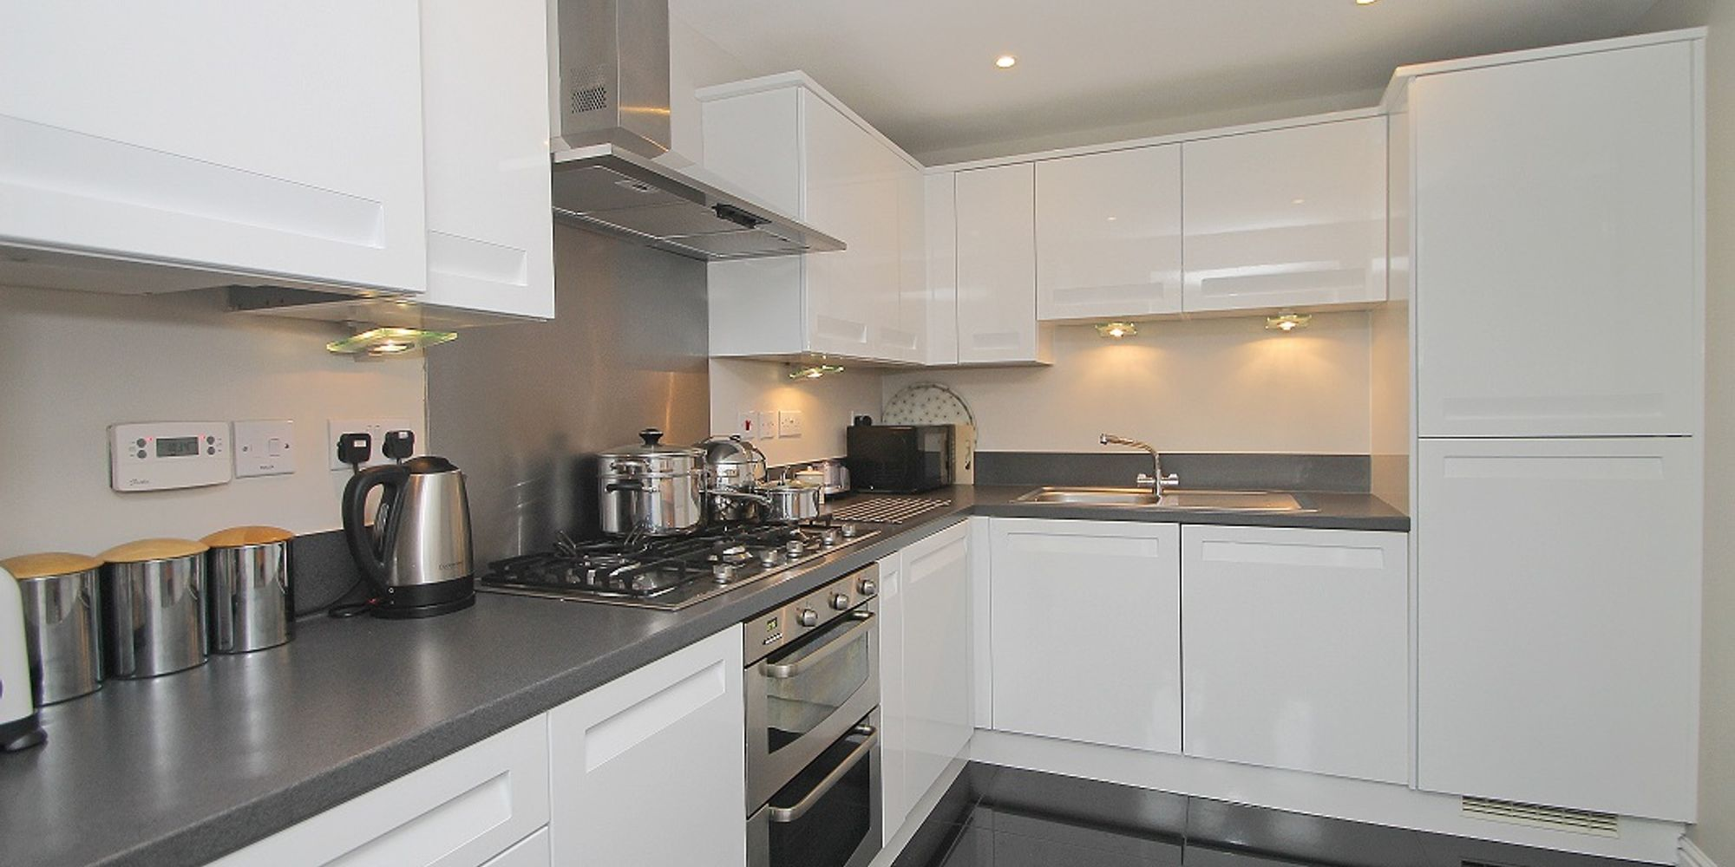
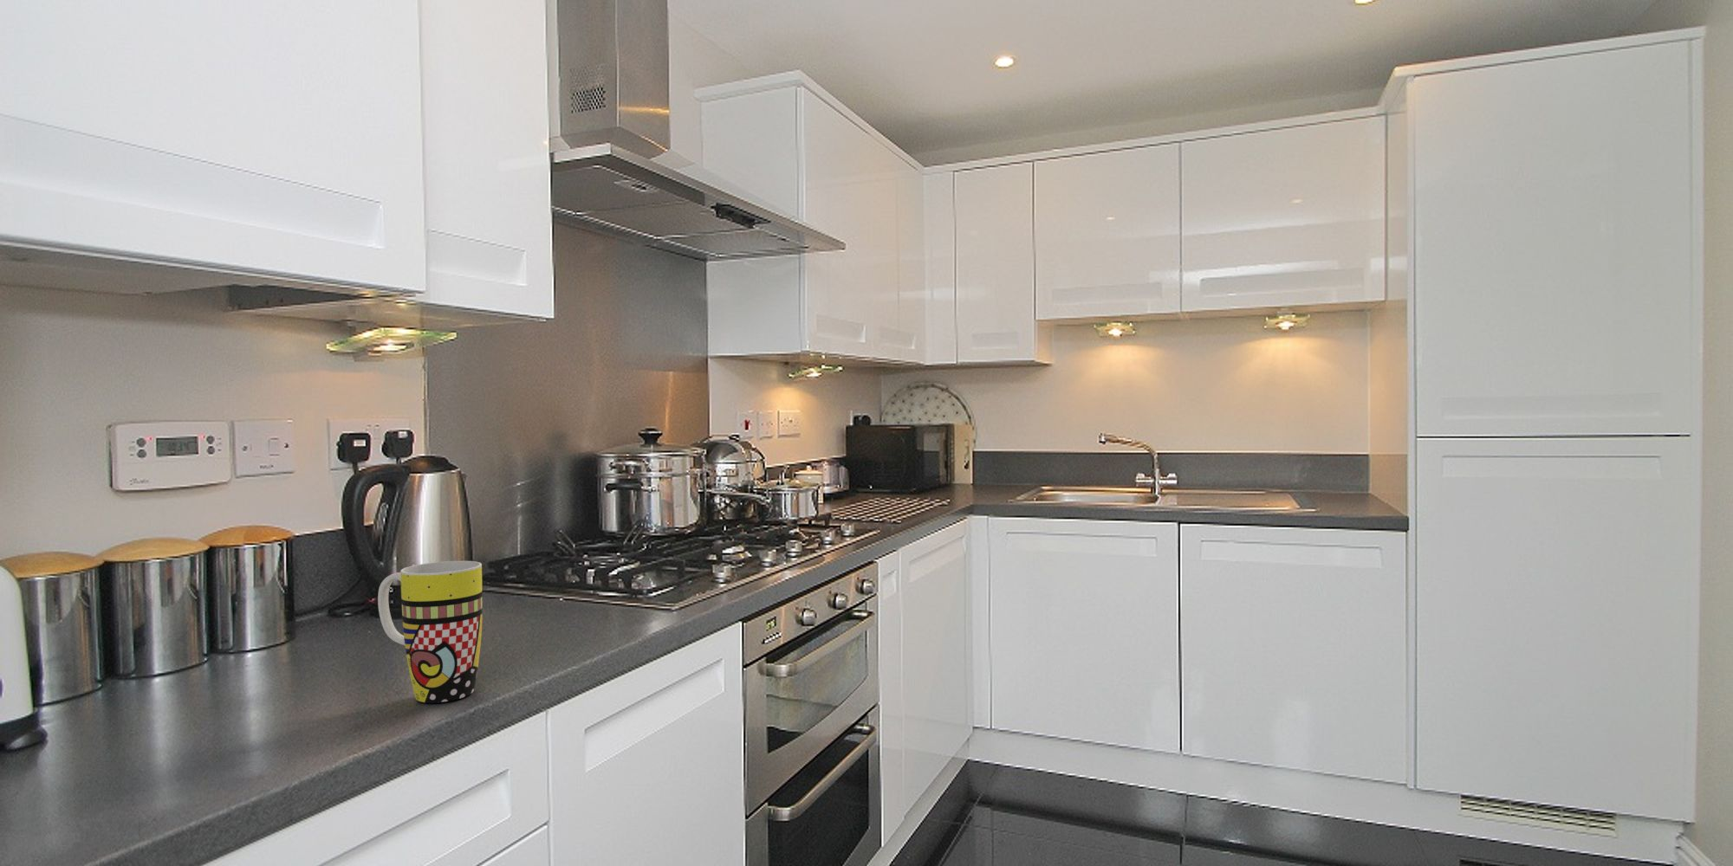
+ mug [377,560,483,704]
